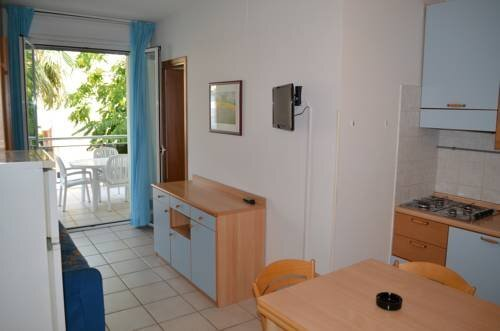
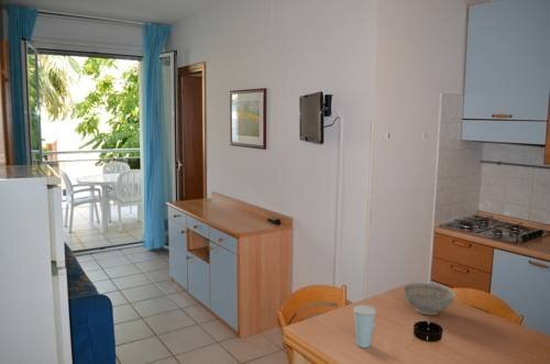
+ cup [352,304,377,349]
+ decorative bowl [403,282,457,317]
